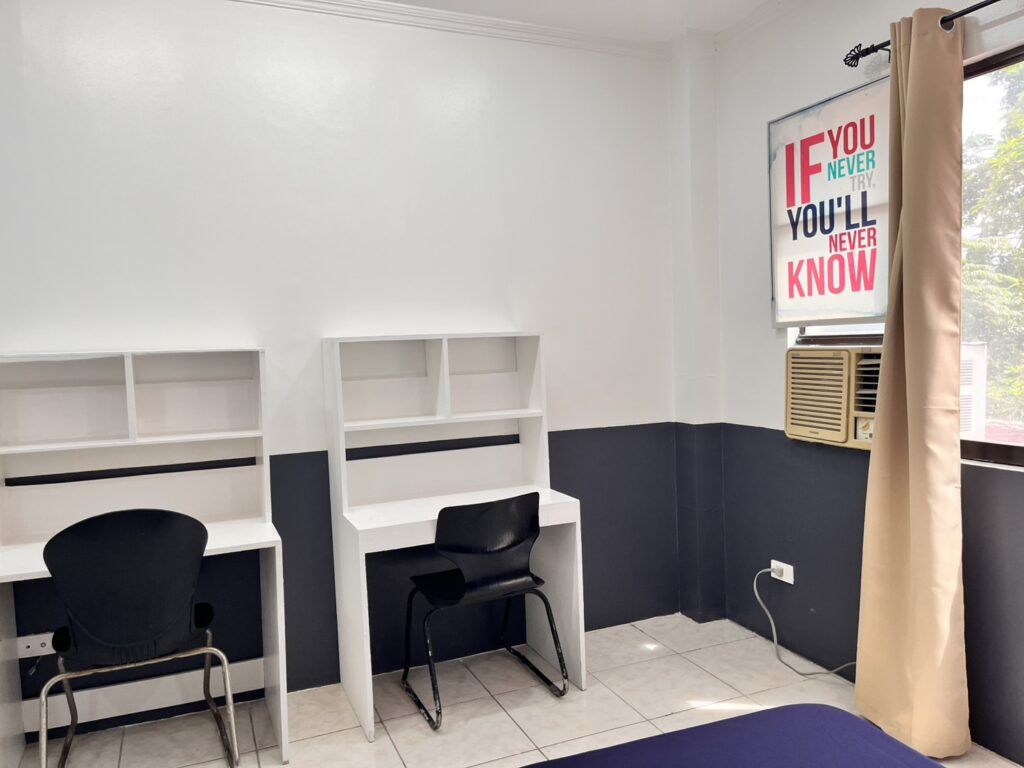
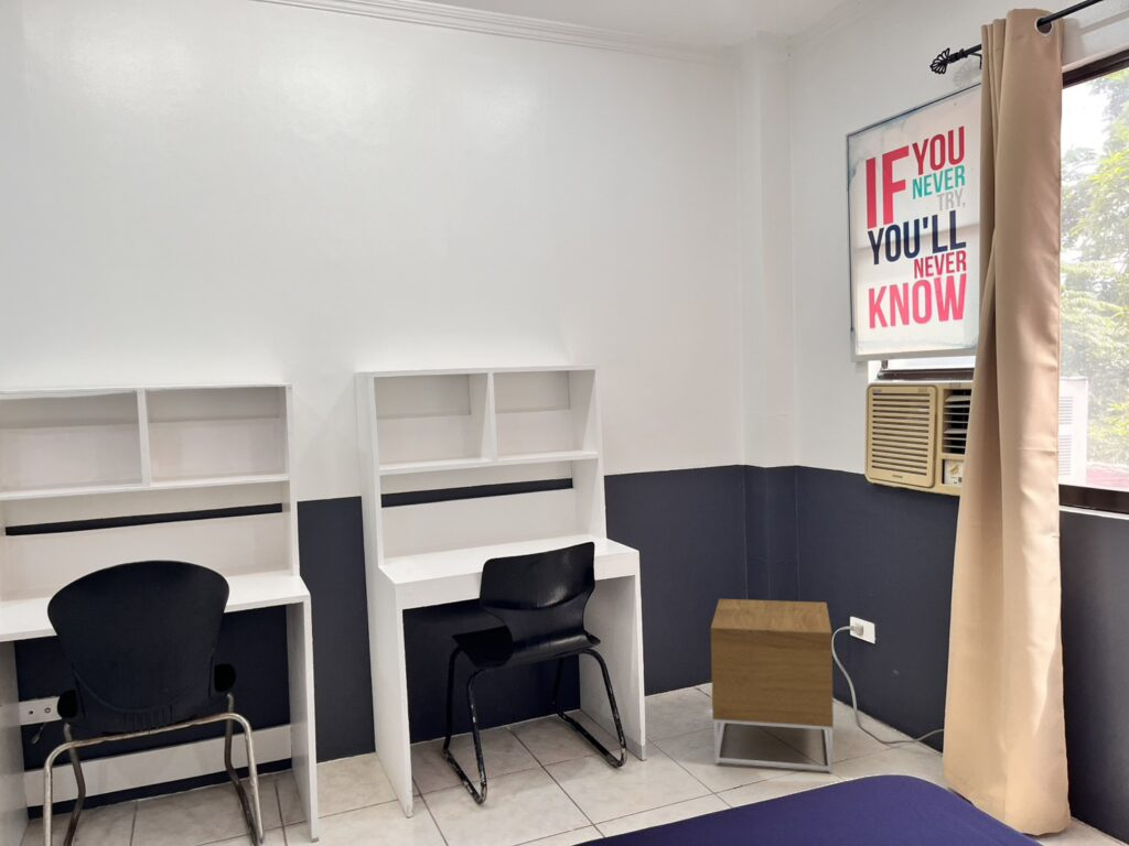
+ nightstand [710,598,835,774]
